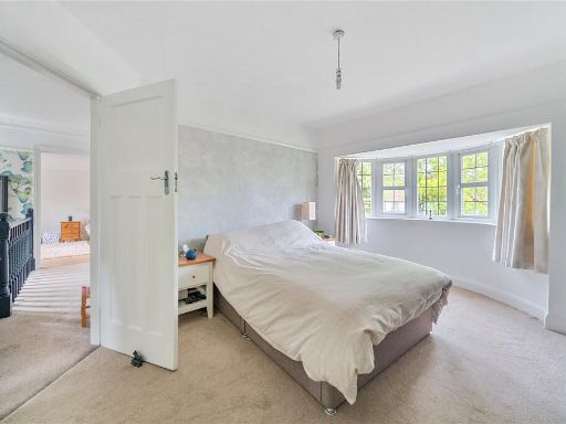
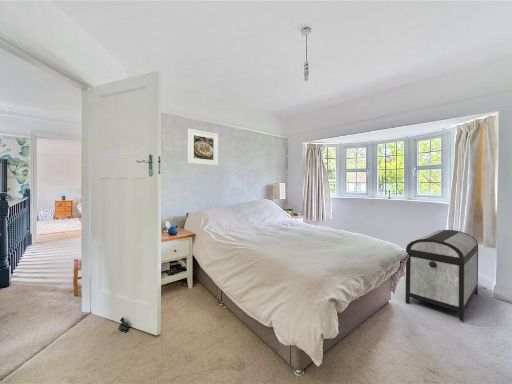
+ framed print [187,128,219,167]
+ storage chest [404,229,479,322]
